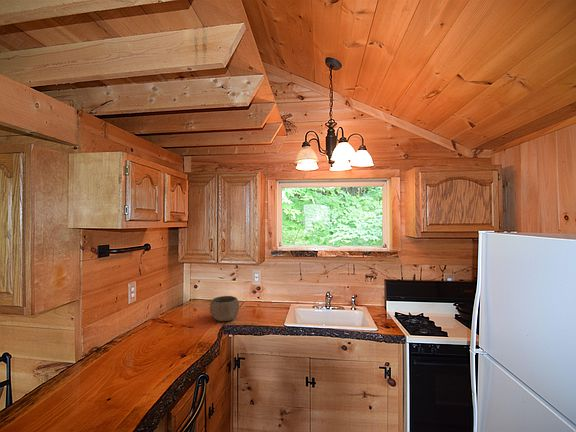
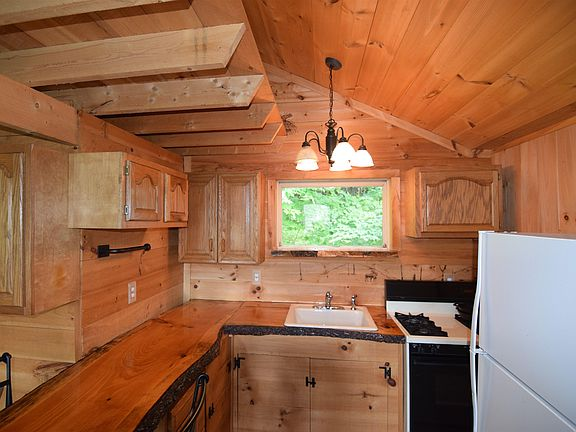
- bowl [209,295,240,322]
